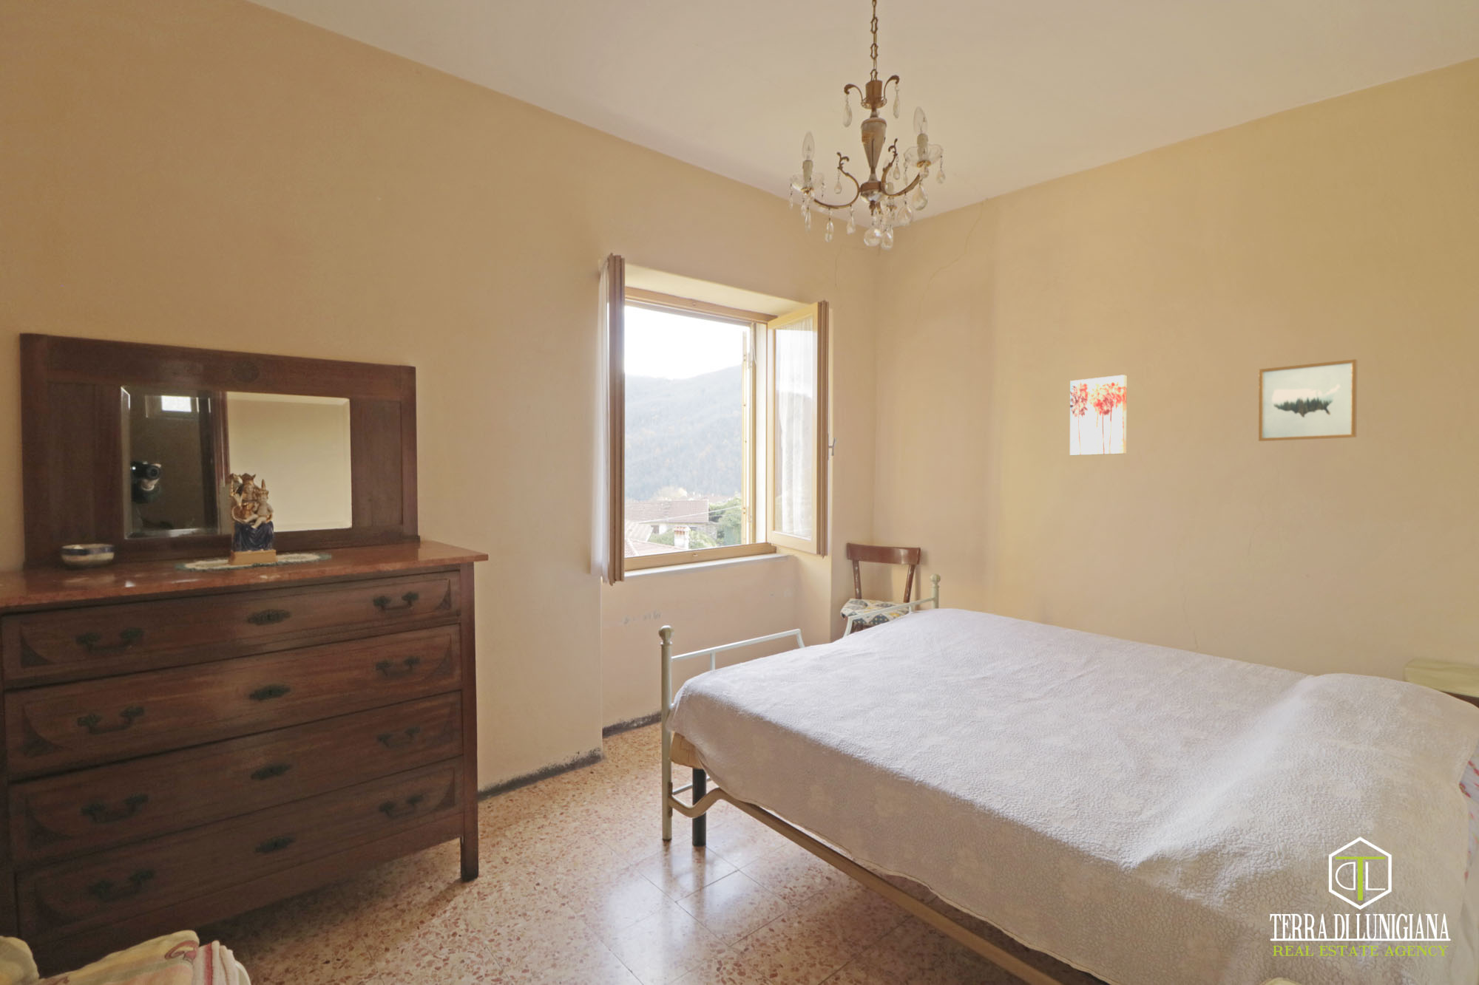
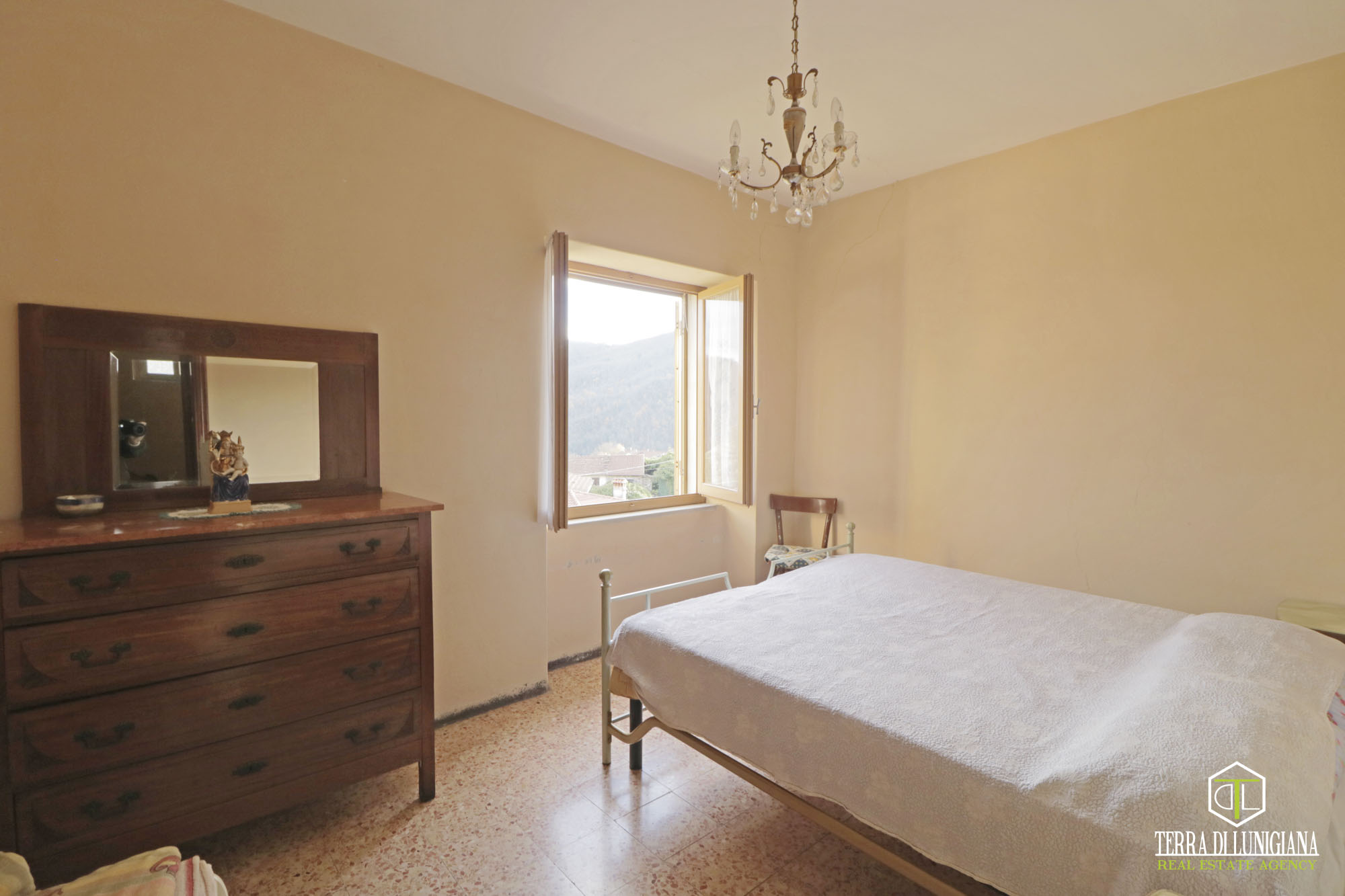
- wall art [1069,374,1127,456]
- wall art [1258,358,1358,442]
